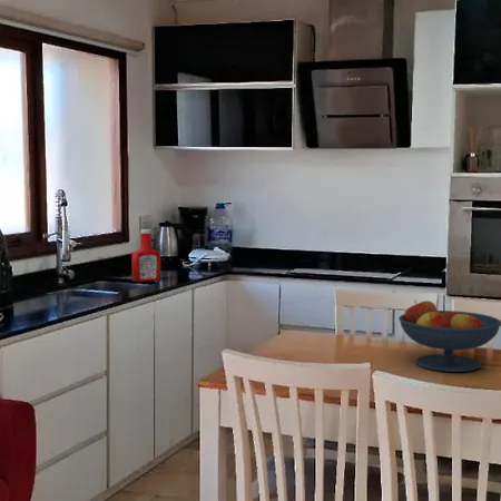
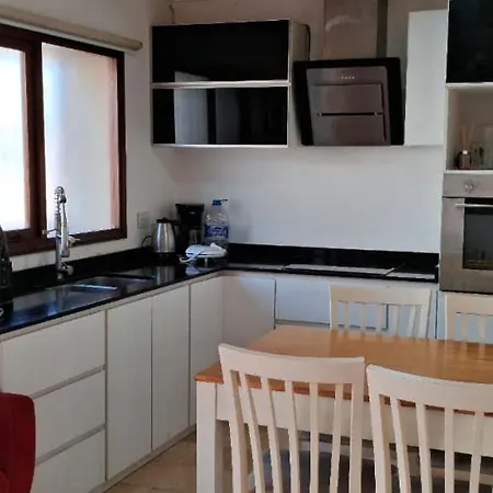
- soap bottle [130,228,161,283]
- fruit bowl [397,298,501,373]
